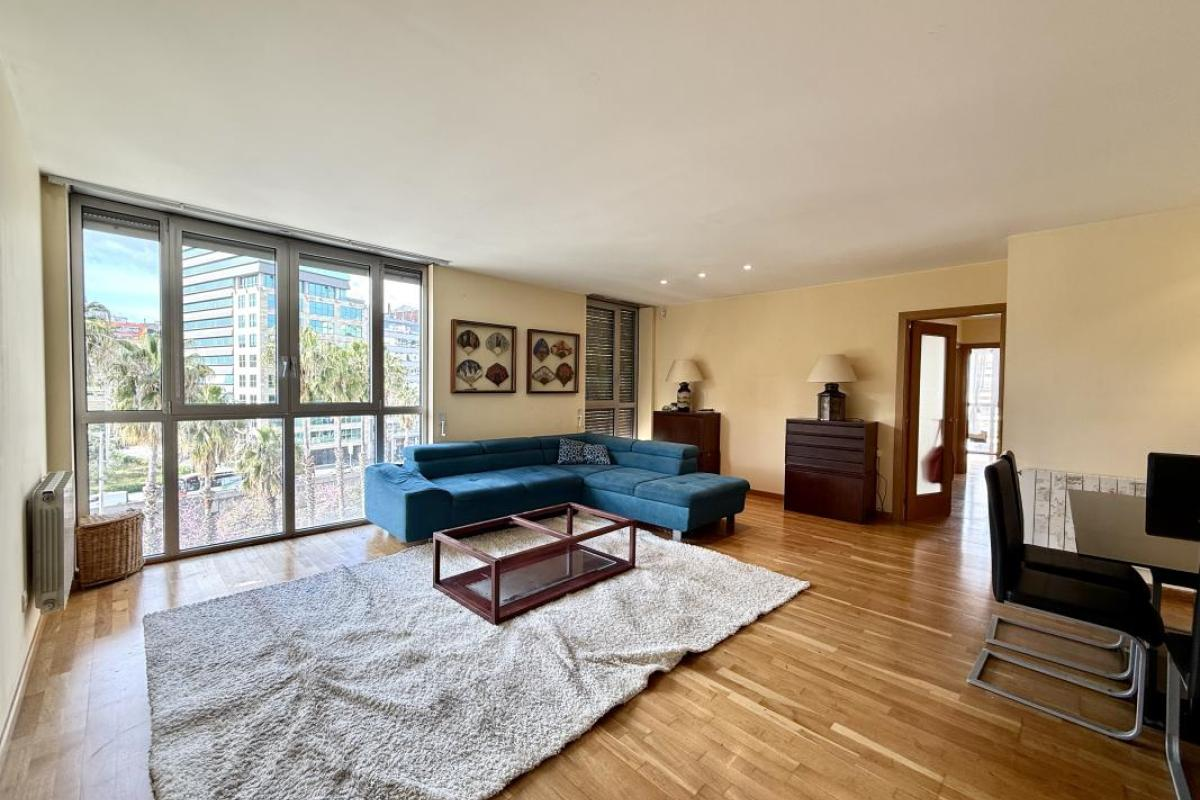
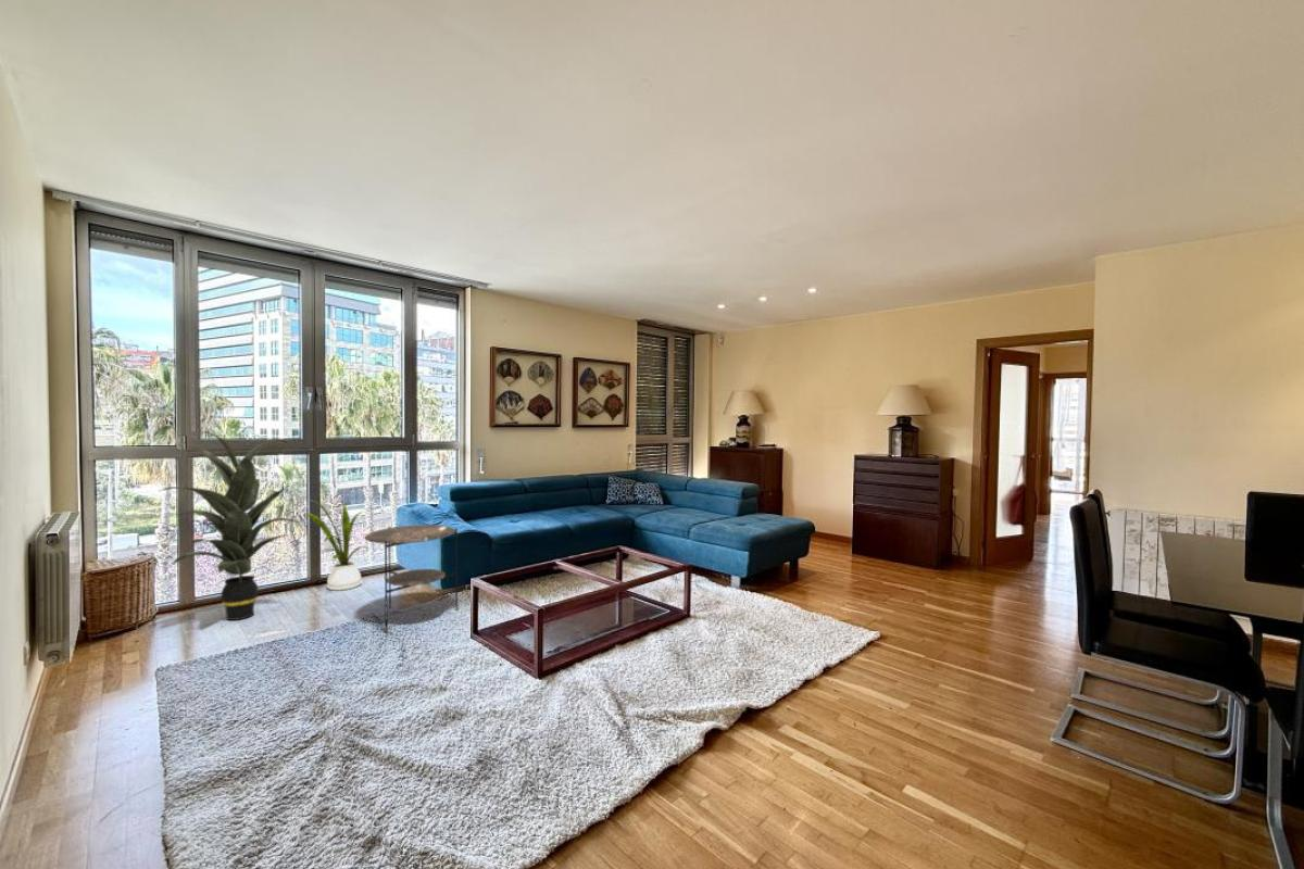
+ house plant [304,499,371,592]
+ side table [363,524,459,634]
+ indoor plant [159,430,302,621]
